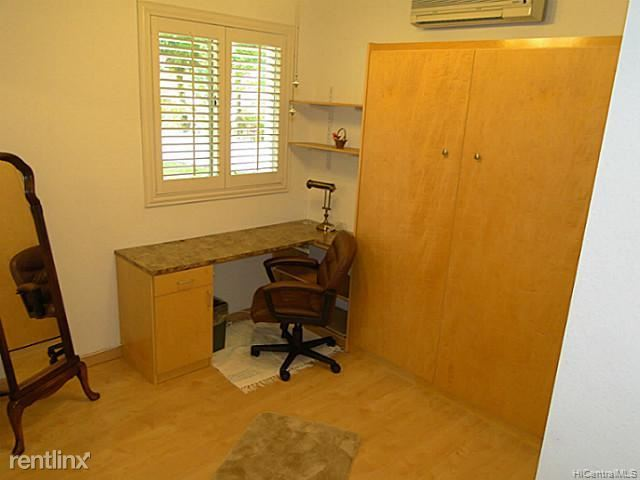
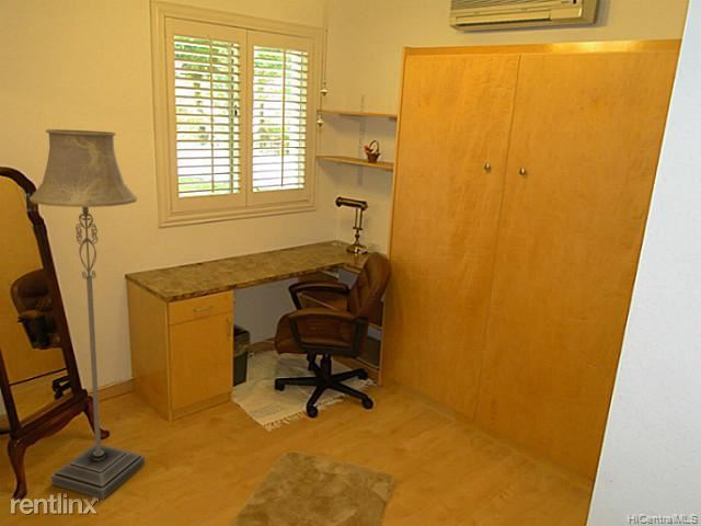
+ floor lamp [28,128,146,501]
